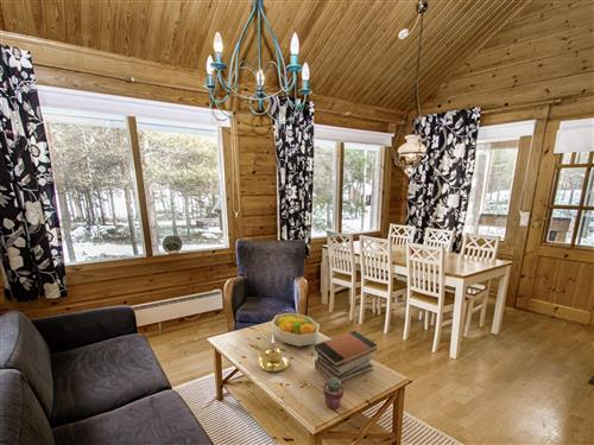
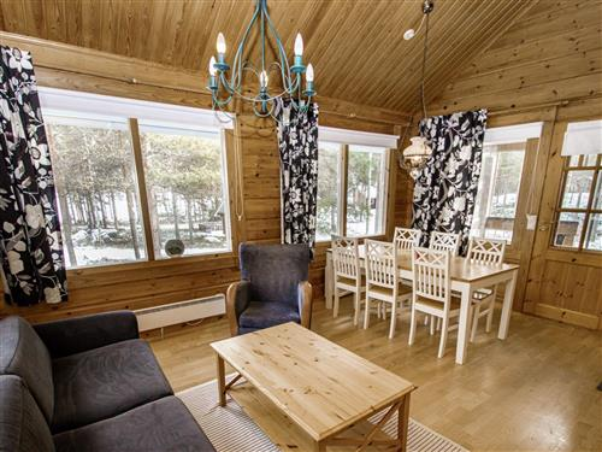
- potted succulent [322,377,346,411]
- candle holder [258,333,289,373]
- fruit bowl [270,312,321,348]
- book stack [314,330,378,383]
